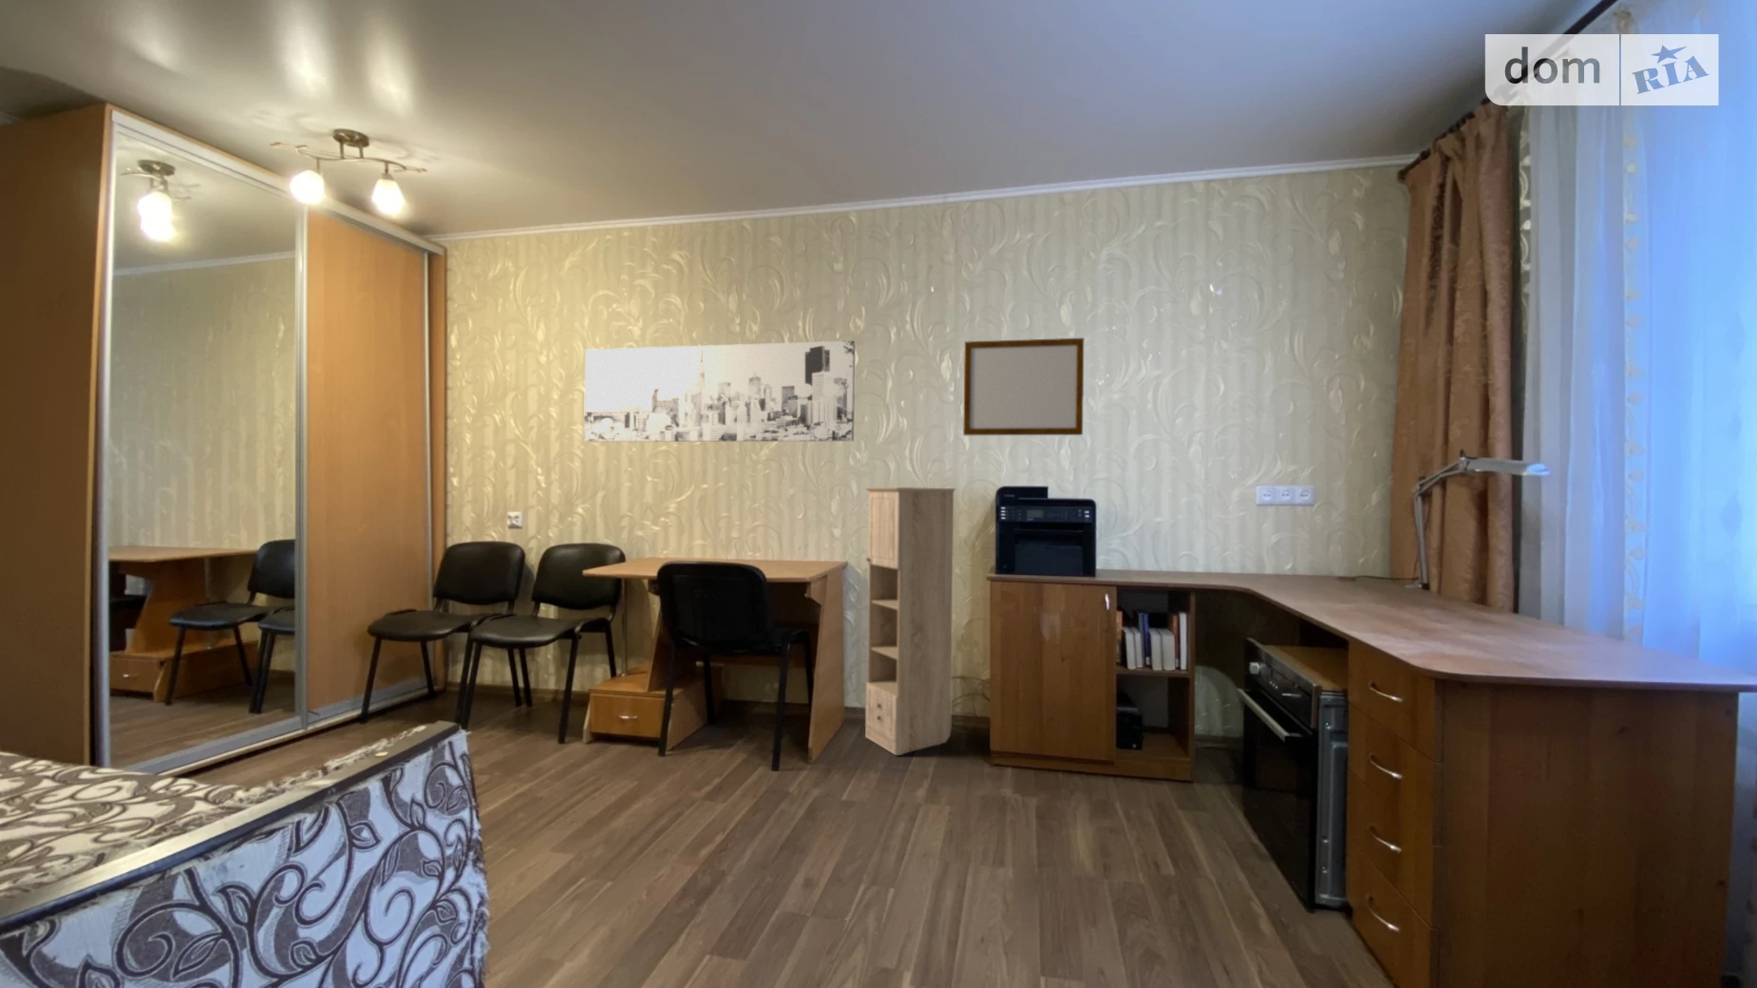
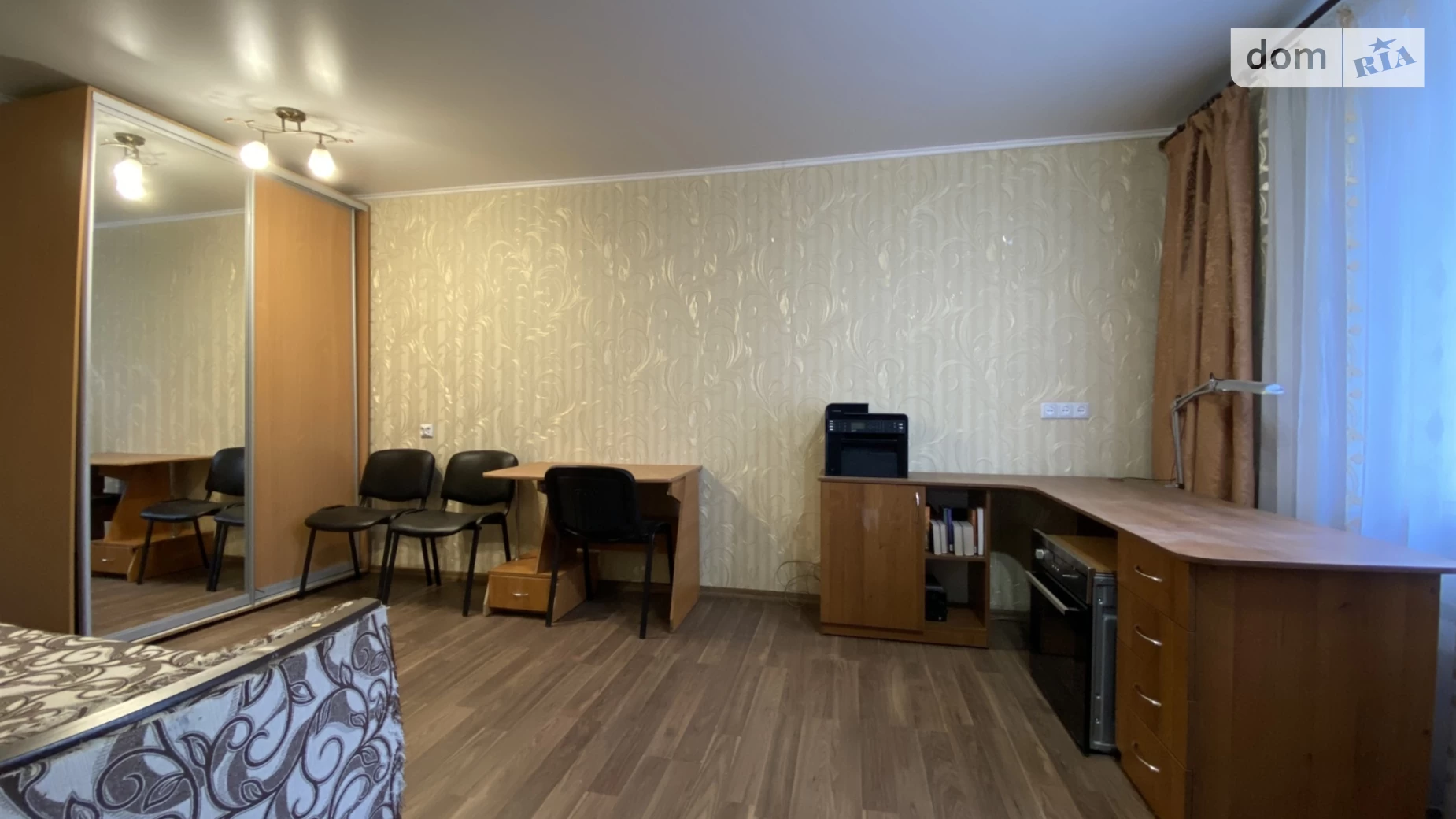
- writing board [962,338,1085,435]
- storage cabinet [863,486,957,756]
- wall art [583,340,856,443]
